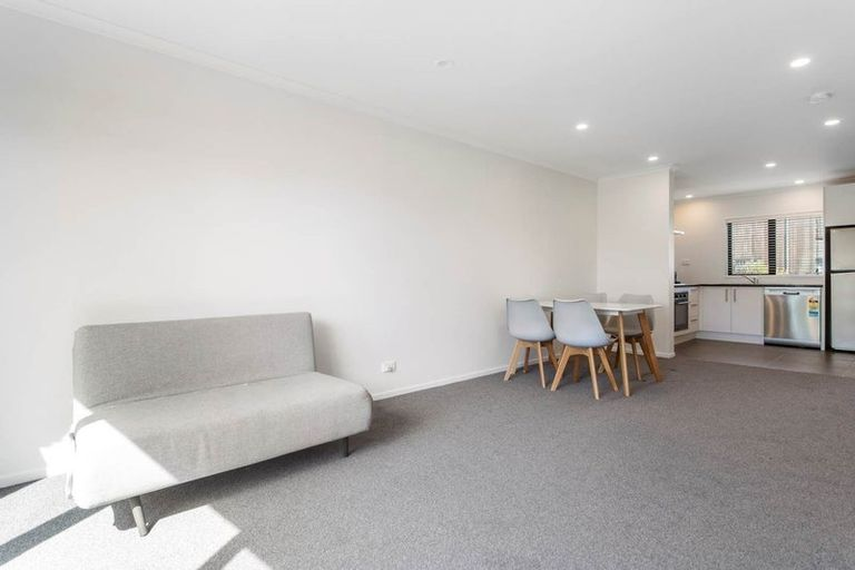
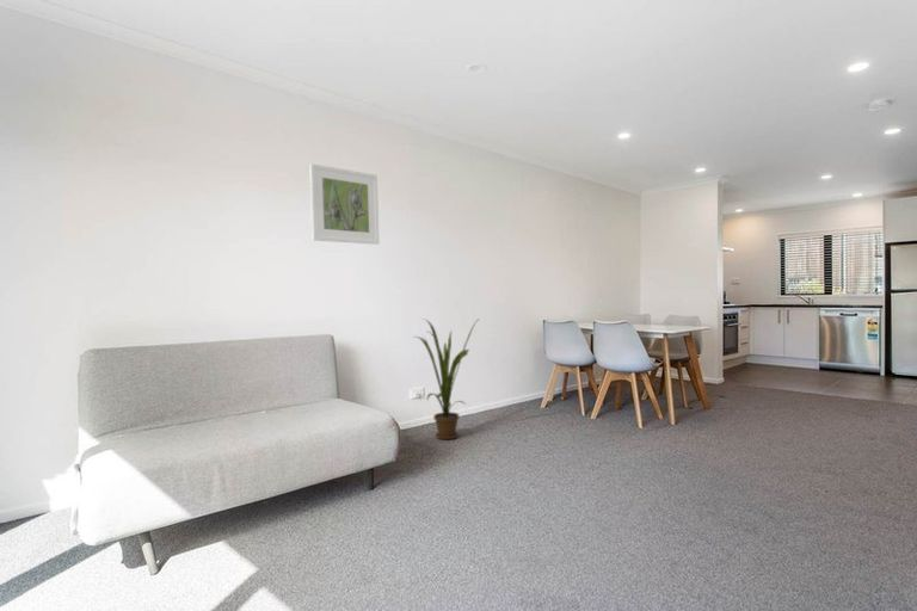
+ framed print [308,162,381,246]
+ house plant [413,317,479,440]
